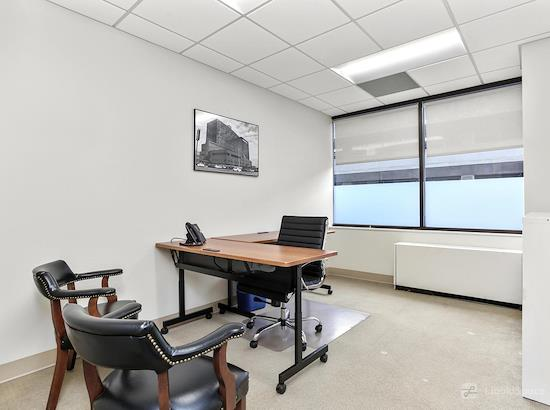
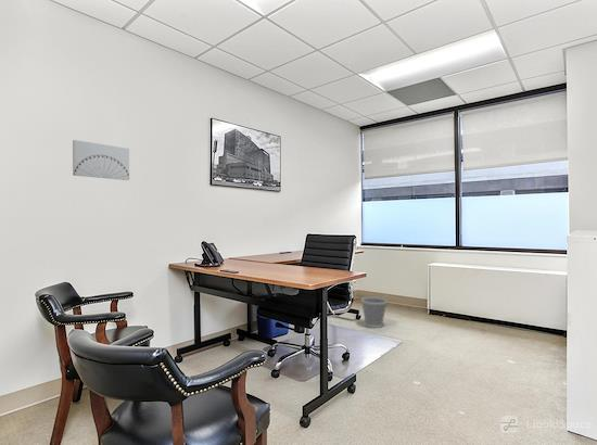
+ wall art [72,139,130,181]
+ wastebasket [360,296,389,329]
